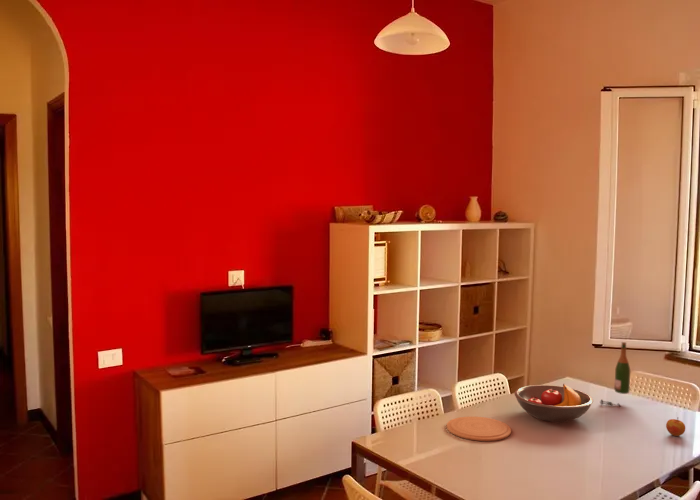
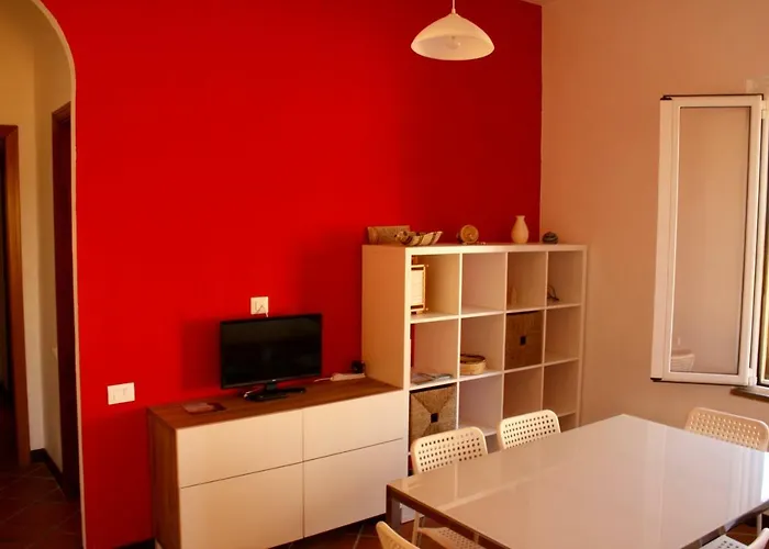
- apple [665,416,686,437]
- fruit bowl [513,383,594,423]
- plate [446,415,512,442]
- wine bottle [600,341,631,408]
